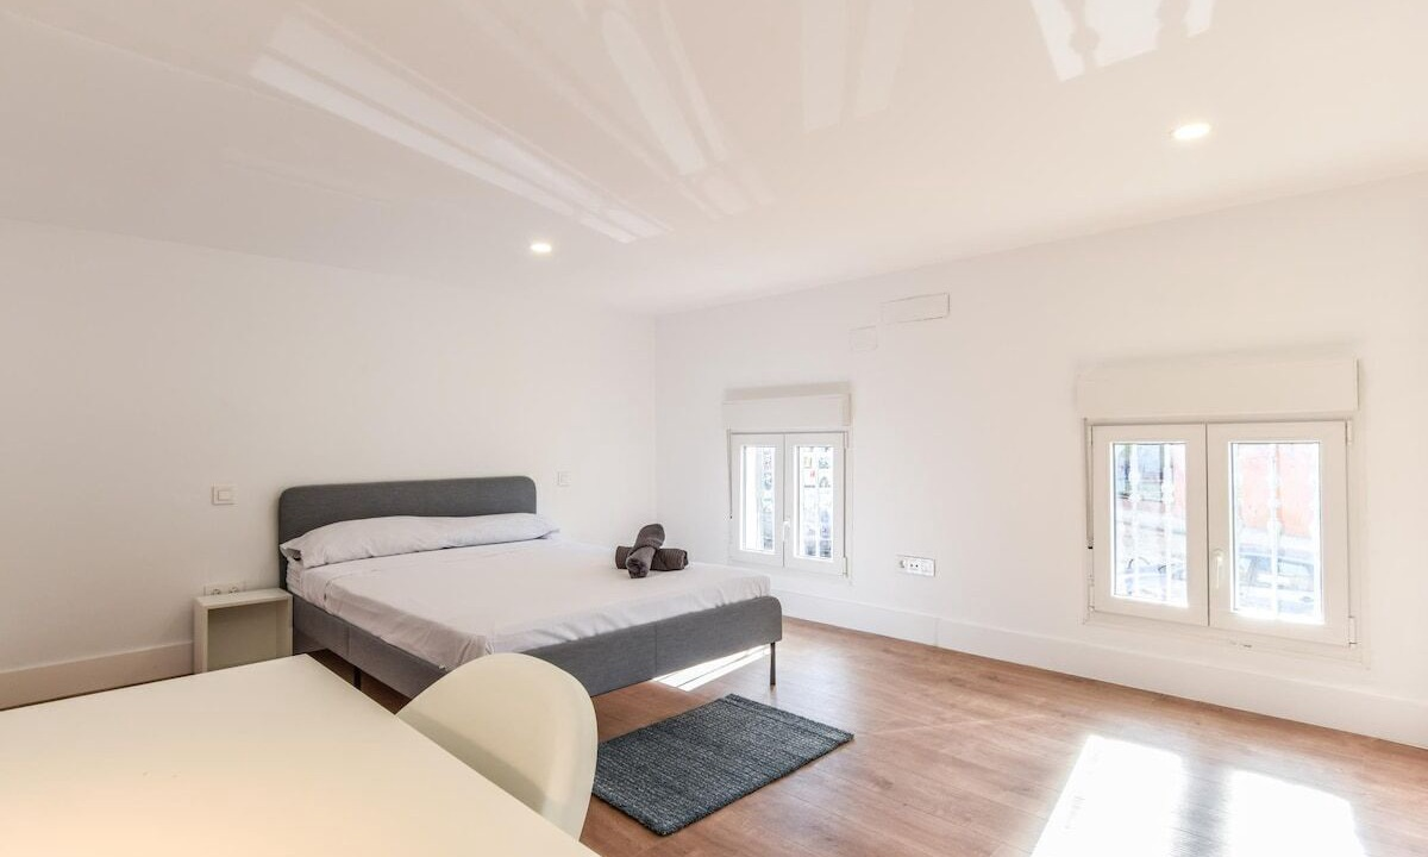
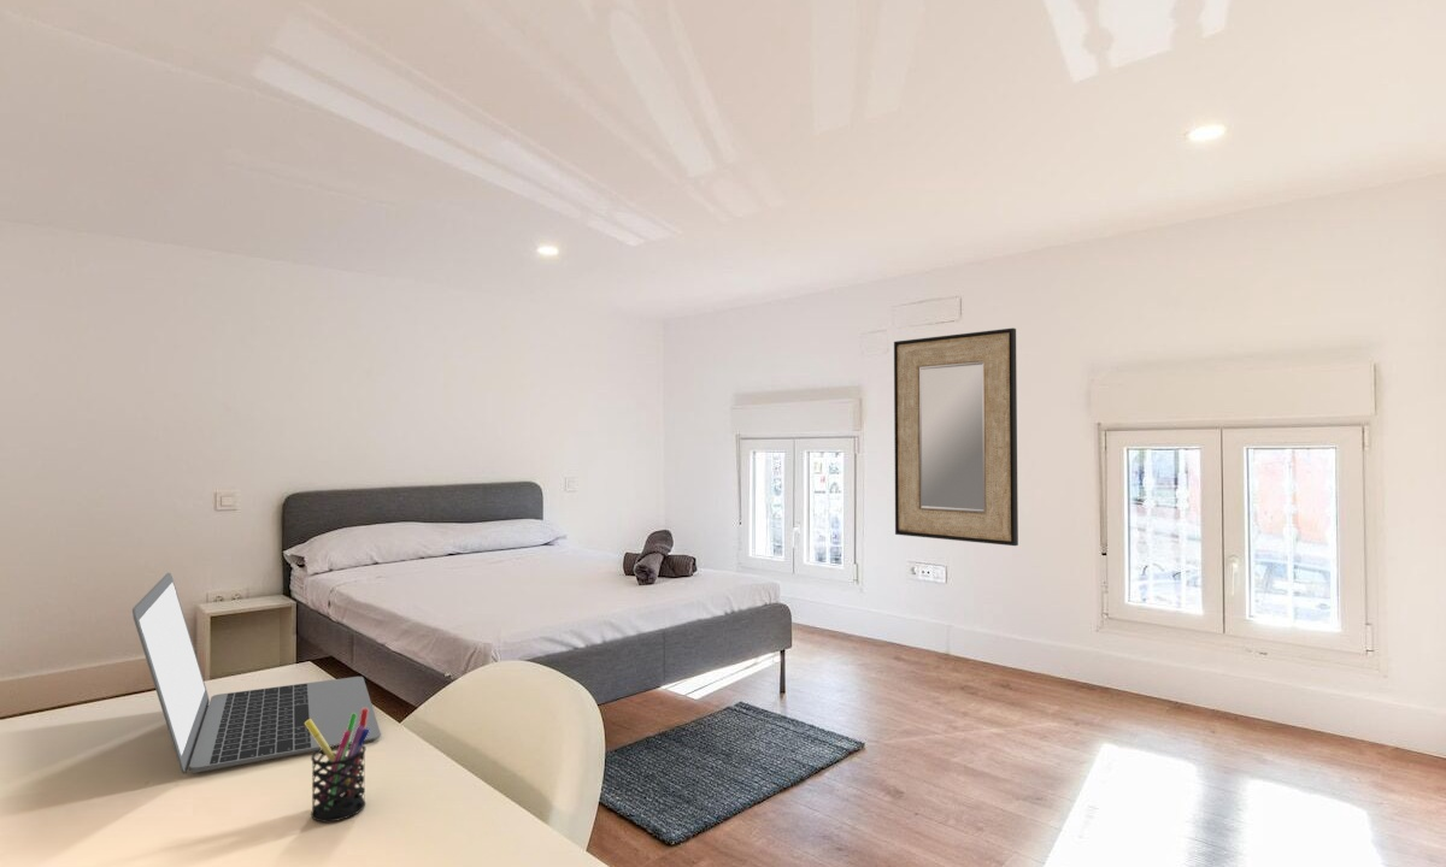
+ home mirror [893,326,1019,547]
+ pen holder [305,708,370,822]
+ laptop [131,572,382,775]
